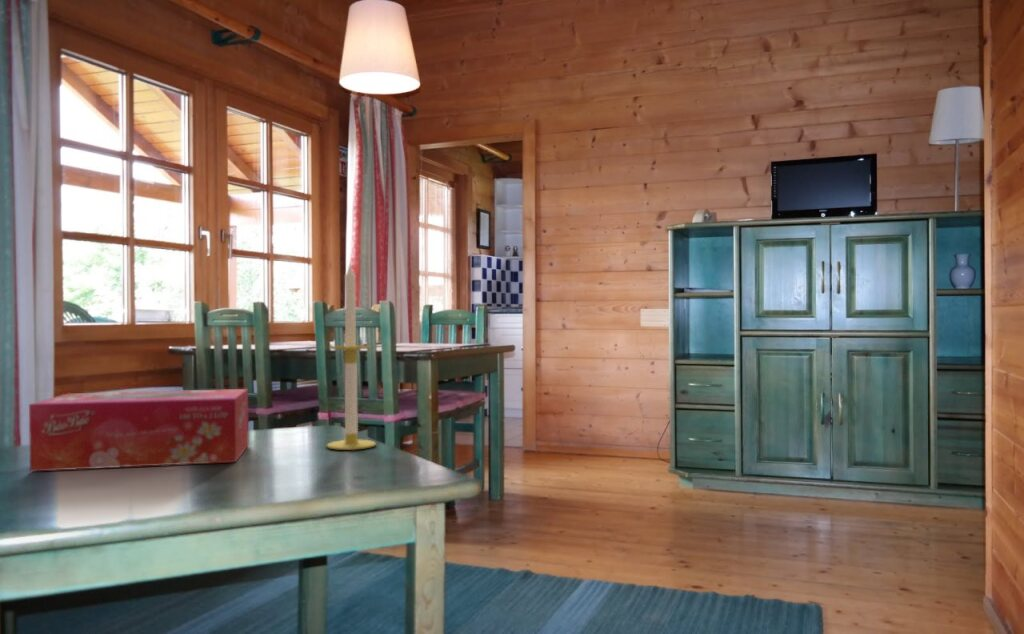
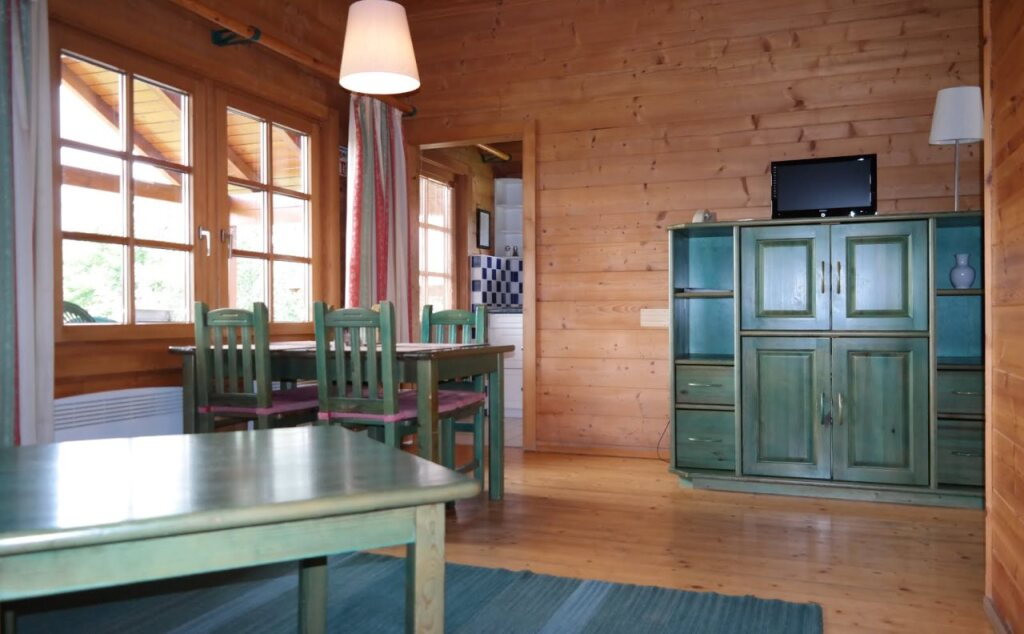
- candle [326,265,377,451]
- tissue box [28,388,250,472]
